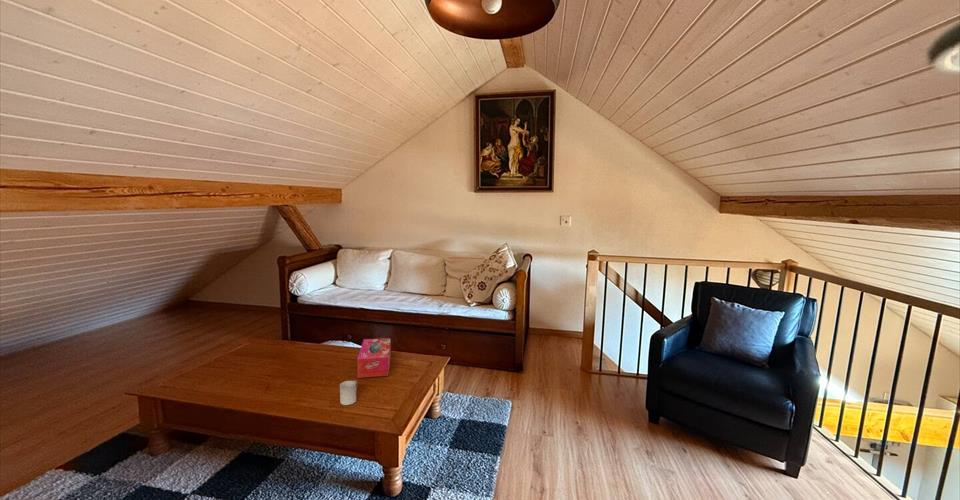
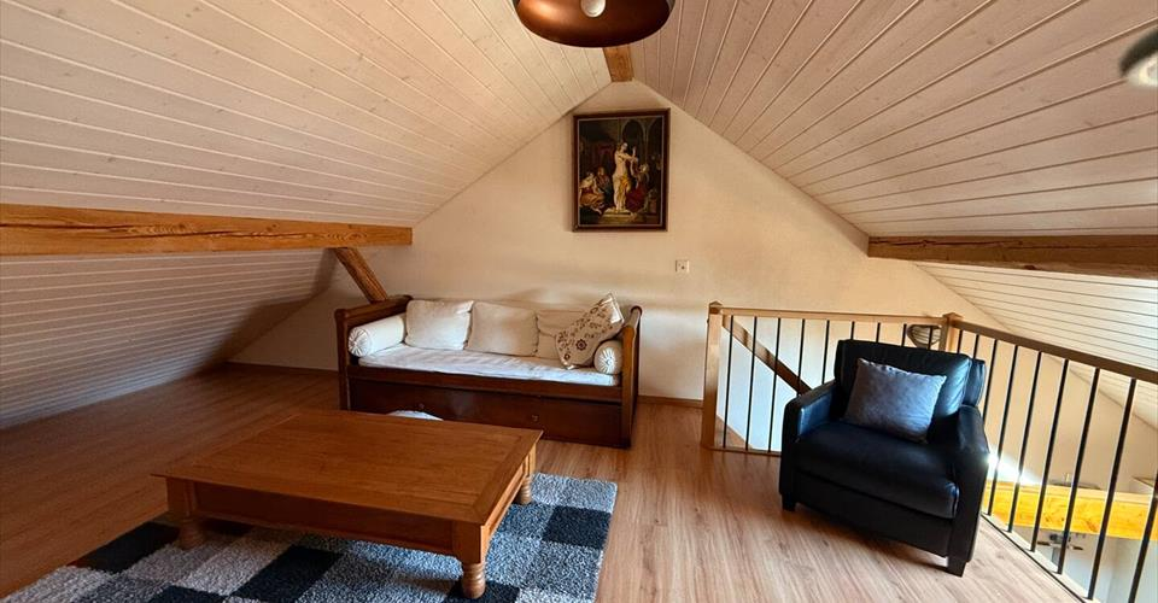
- tissue box [356,337,392,379]
- cup [339,379,358,406]
